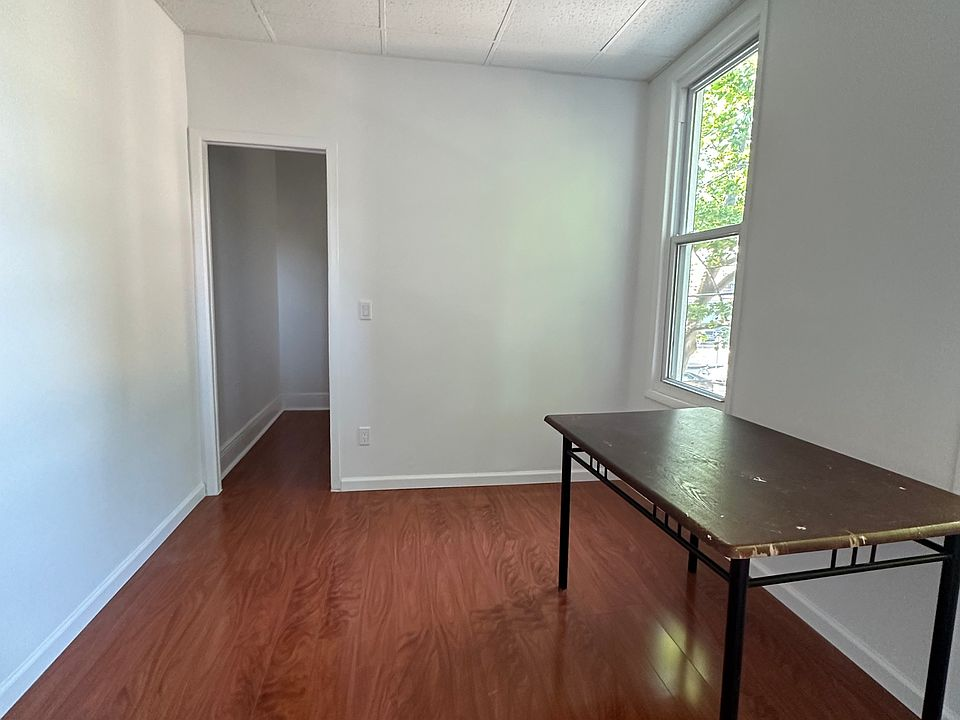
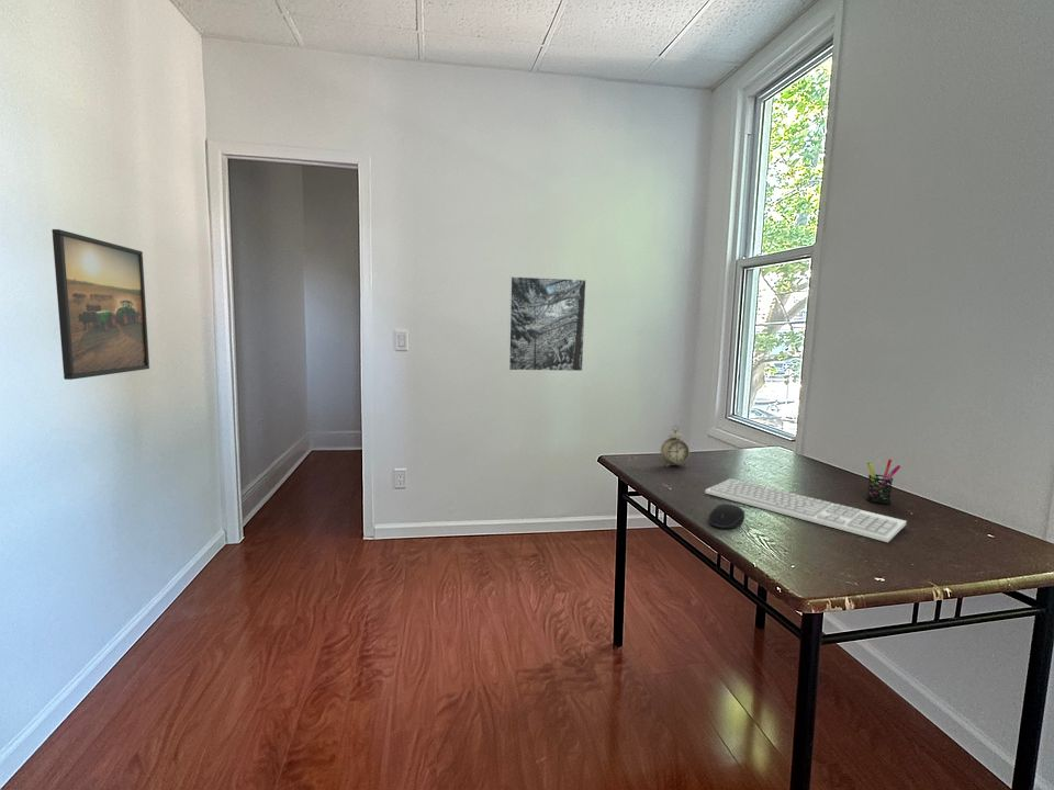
+ alarm clock [660,425,691,469]
+ pen holder [865,459,901,505]
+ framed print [52,228,150,381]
+ keyboard [704,477,908,543]
+ computer mouse [708,503,745,530]
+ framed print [507,275,587,372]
